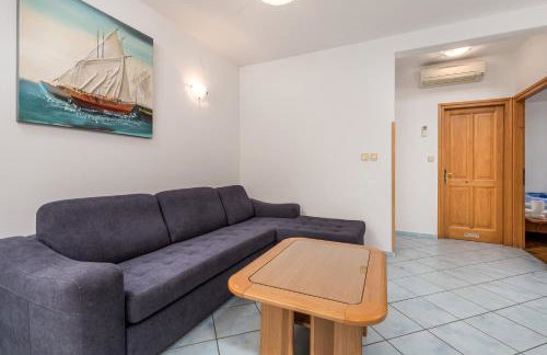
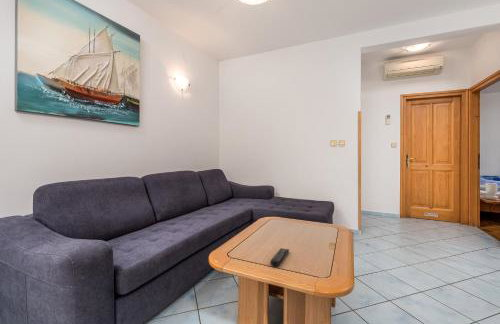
+ remote control [270,247,290,267]
